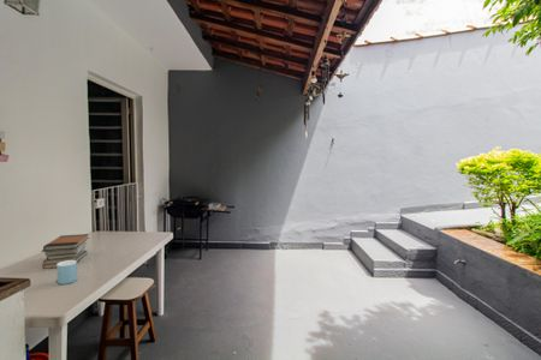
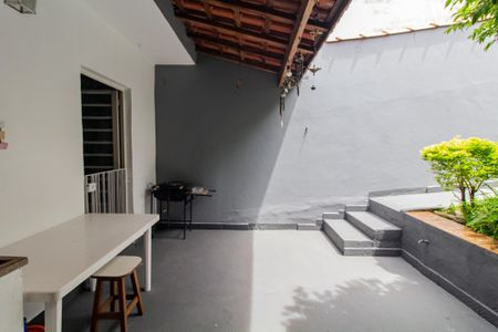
- mug [55,260,78,286]
- book stack [41,233,90,270]
